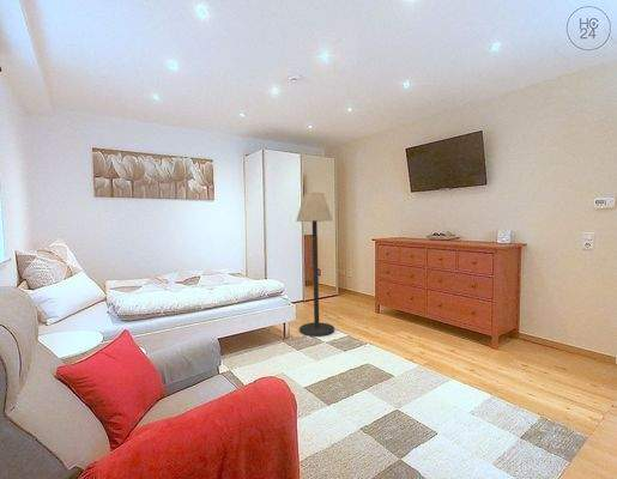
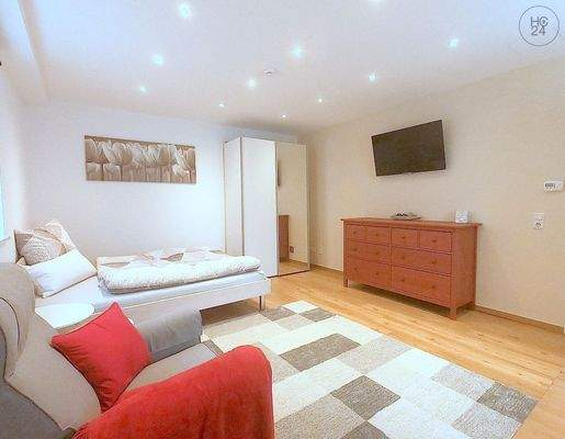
- floor lamp [295,192,335,338]
